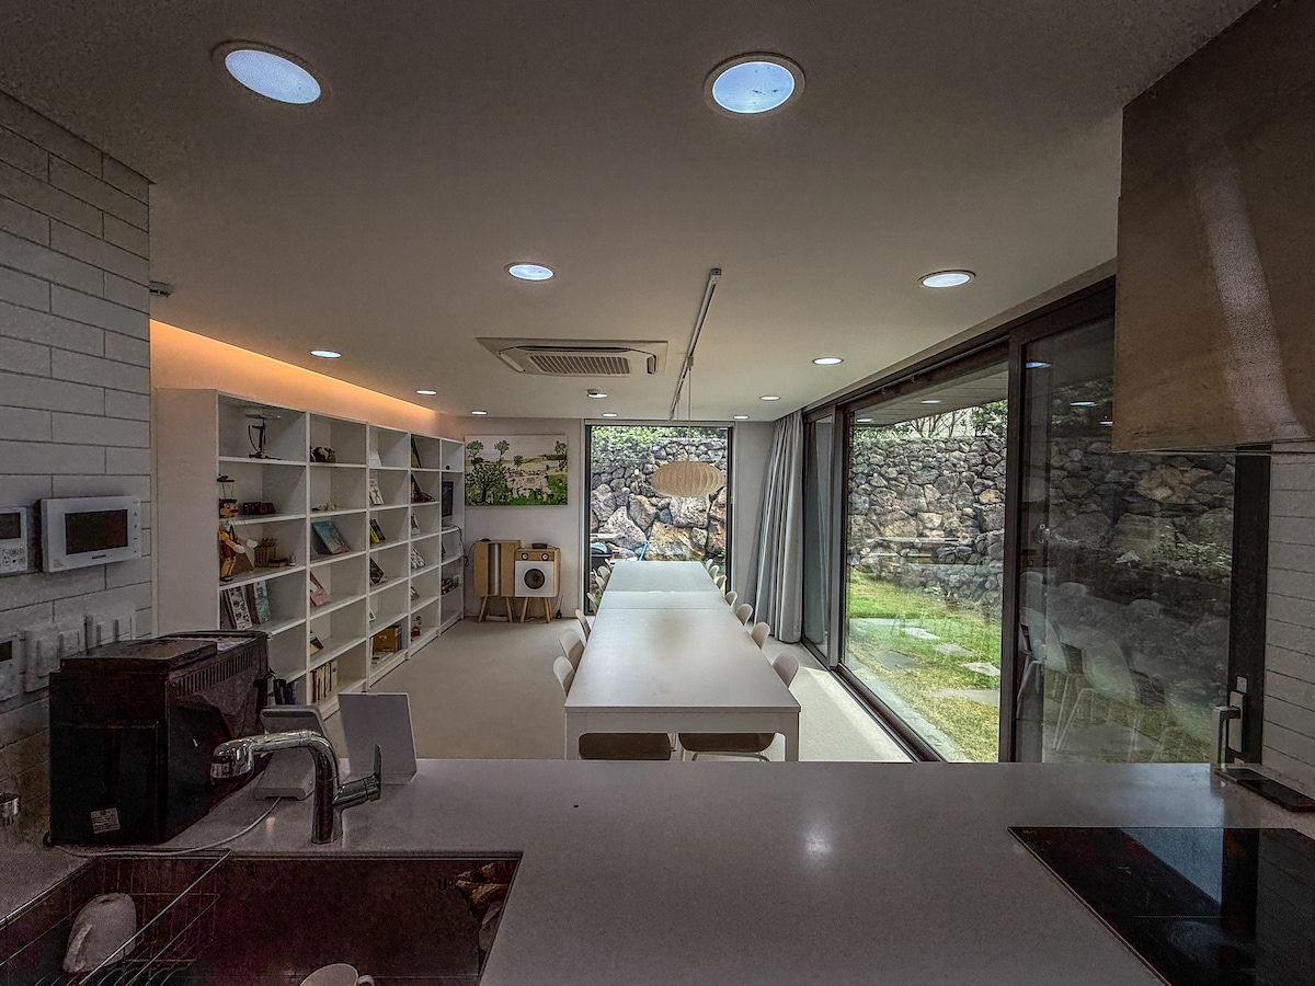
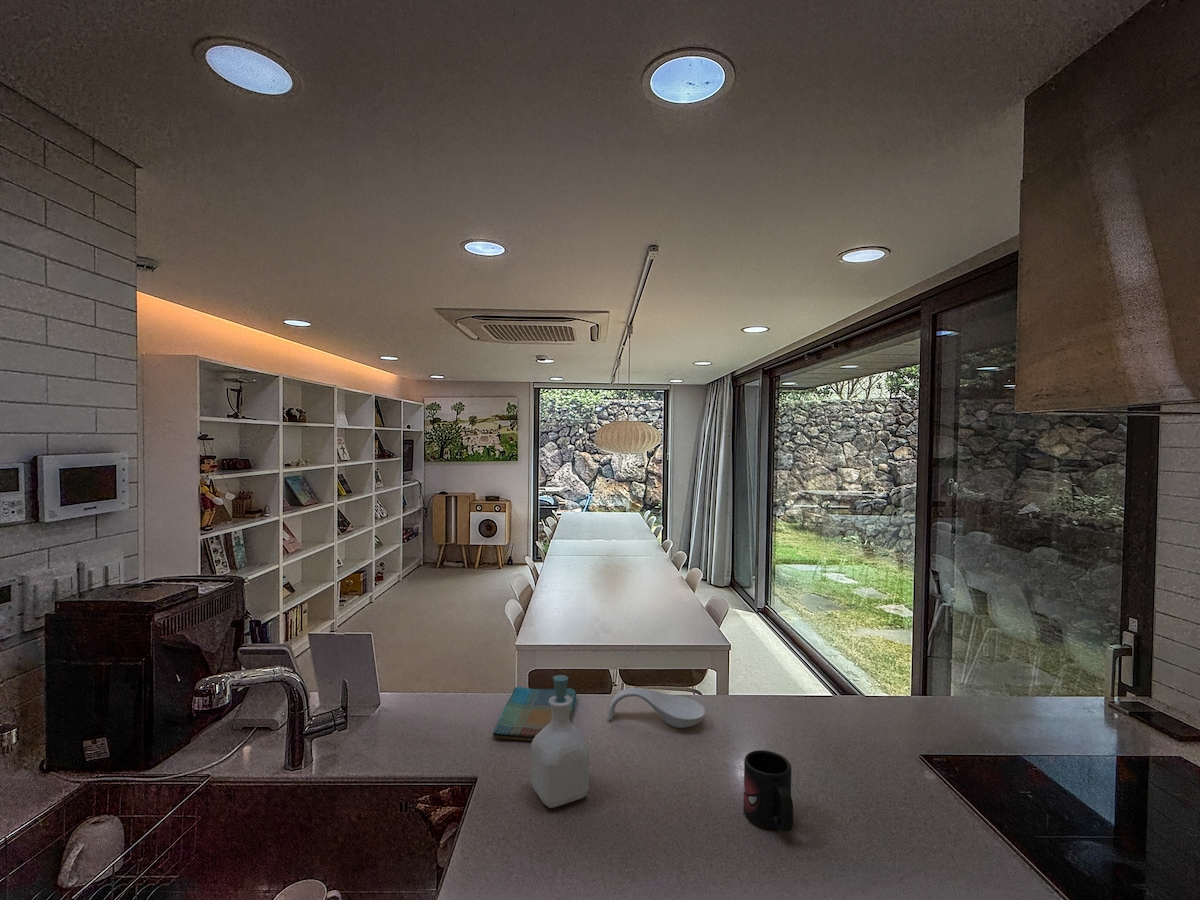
+ spoon rest [607,687,707,729]
+ mug [743,749,794,833]
+ dish towel [492,685,577,742]
+ soap bottle [530,674,590,809]
